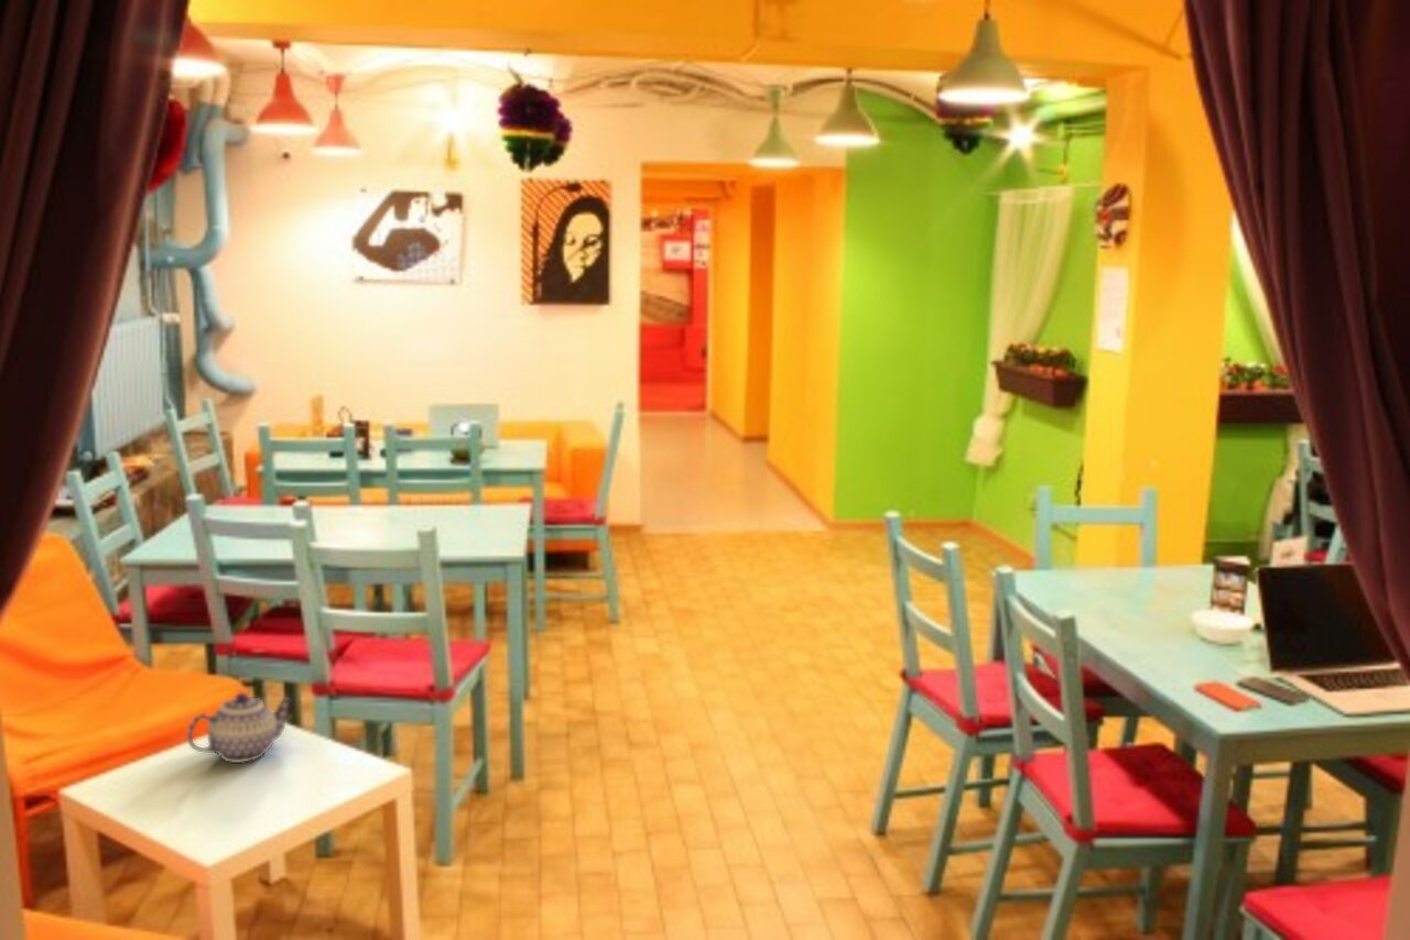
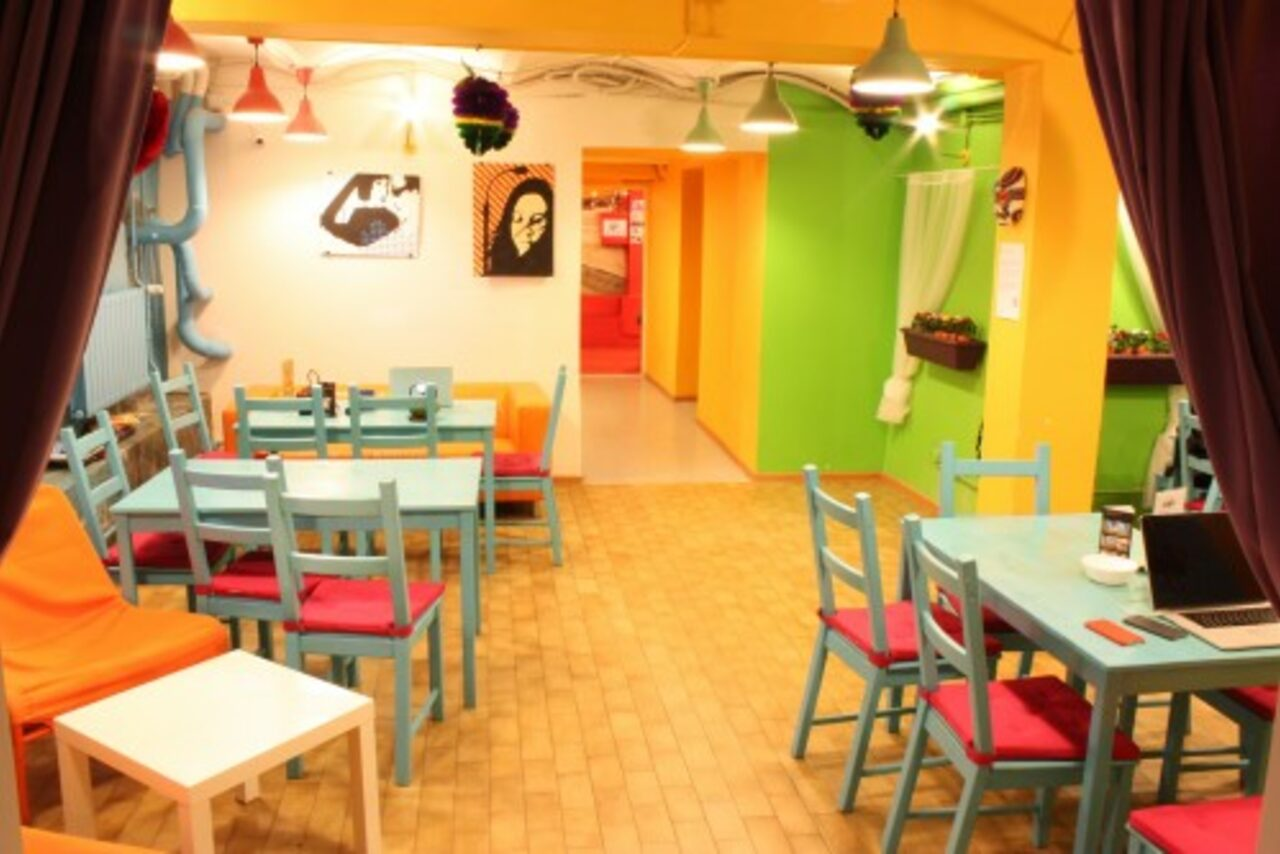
- teapot [186,692,295,764]
